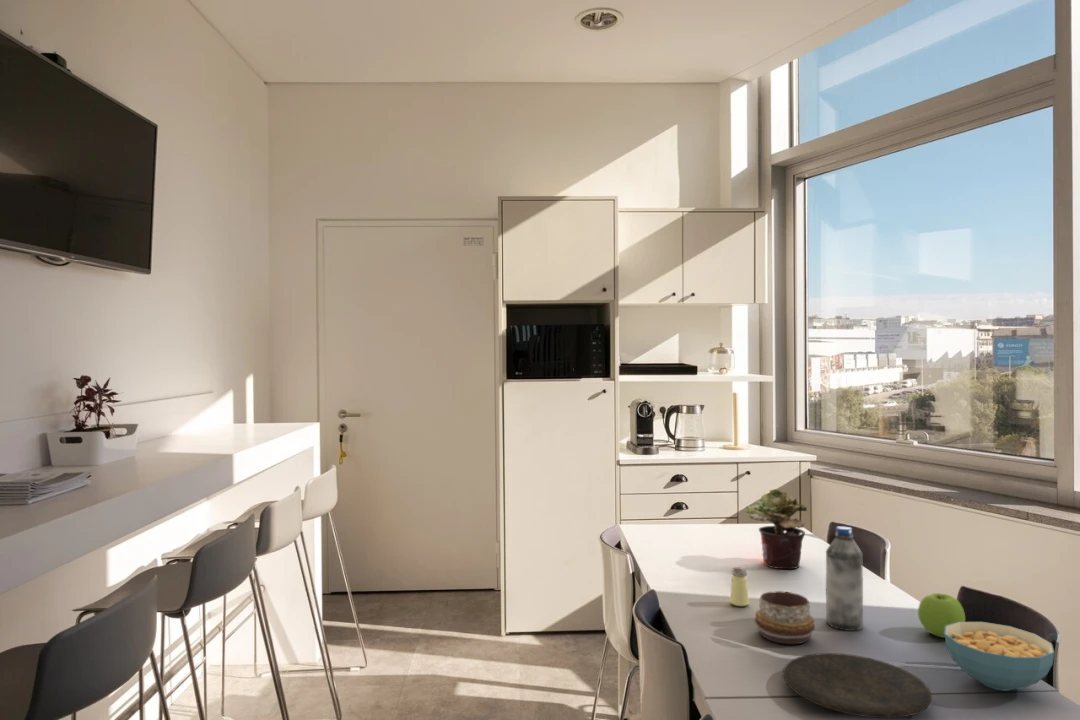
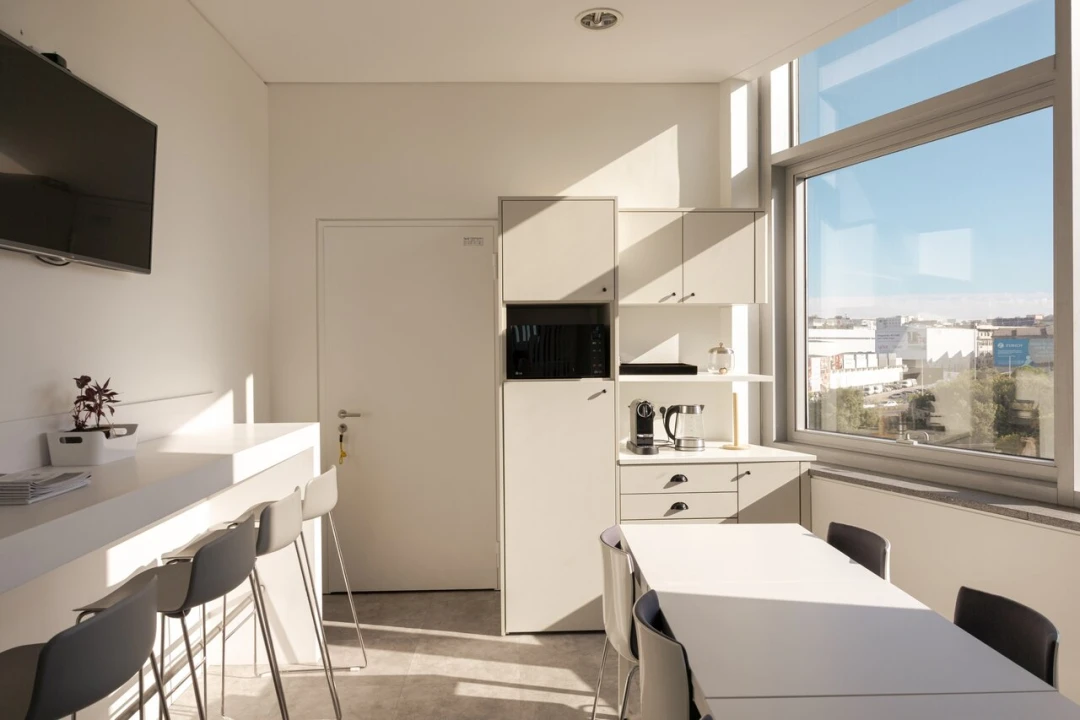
- potted plant [744,488,808,570]
- apple [917,592,966,639]
- cereal bowl [944,621,1055,692]
- saltshaker [729,566,750,607]
- plate [782,652,933,719]
- water bottle [825,525,864,632]
- decorative bowl [754,590,816,645]
